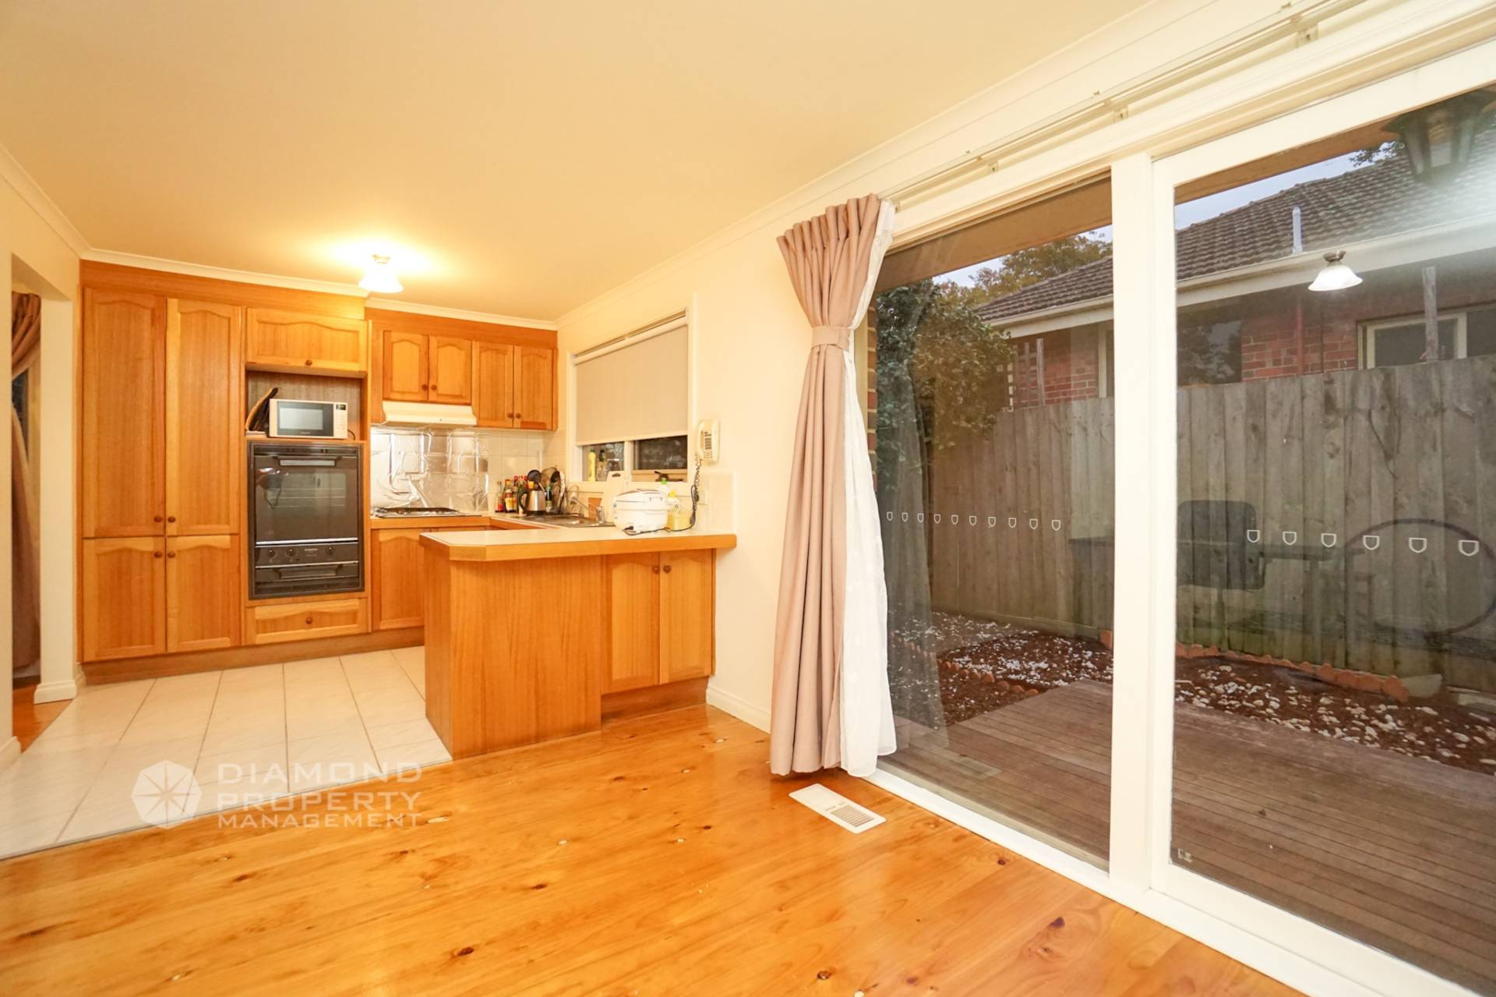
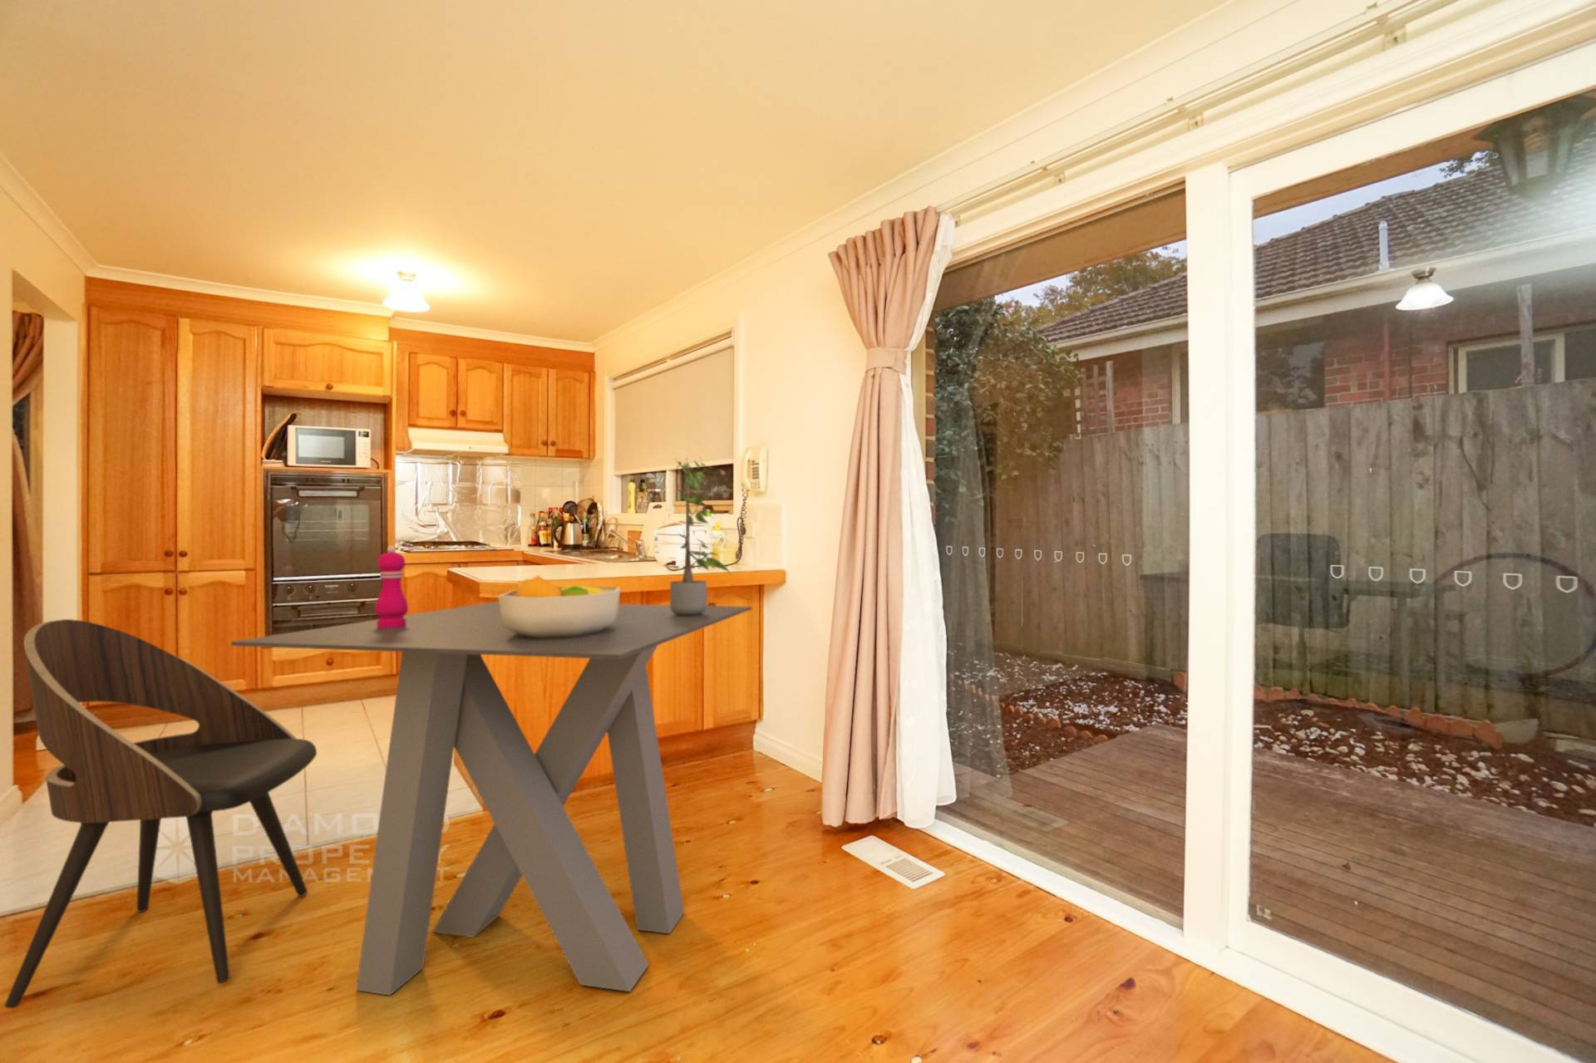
+ dining table [230,600,752,997]
+ dining chair [5,618,318,1008]
+ pepper mill [374,546,409,629]
+ potted plant [654,457,731,616]
+ fruit bowl [497,574,622,638]
